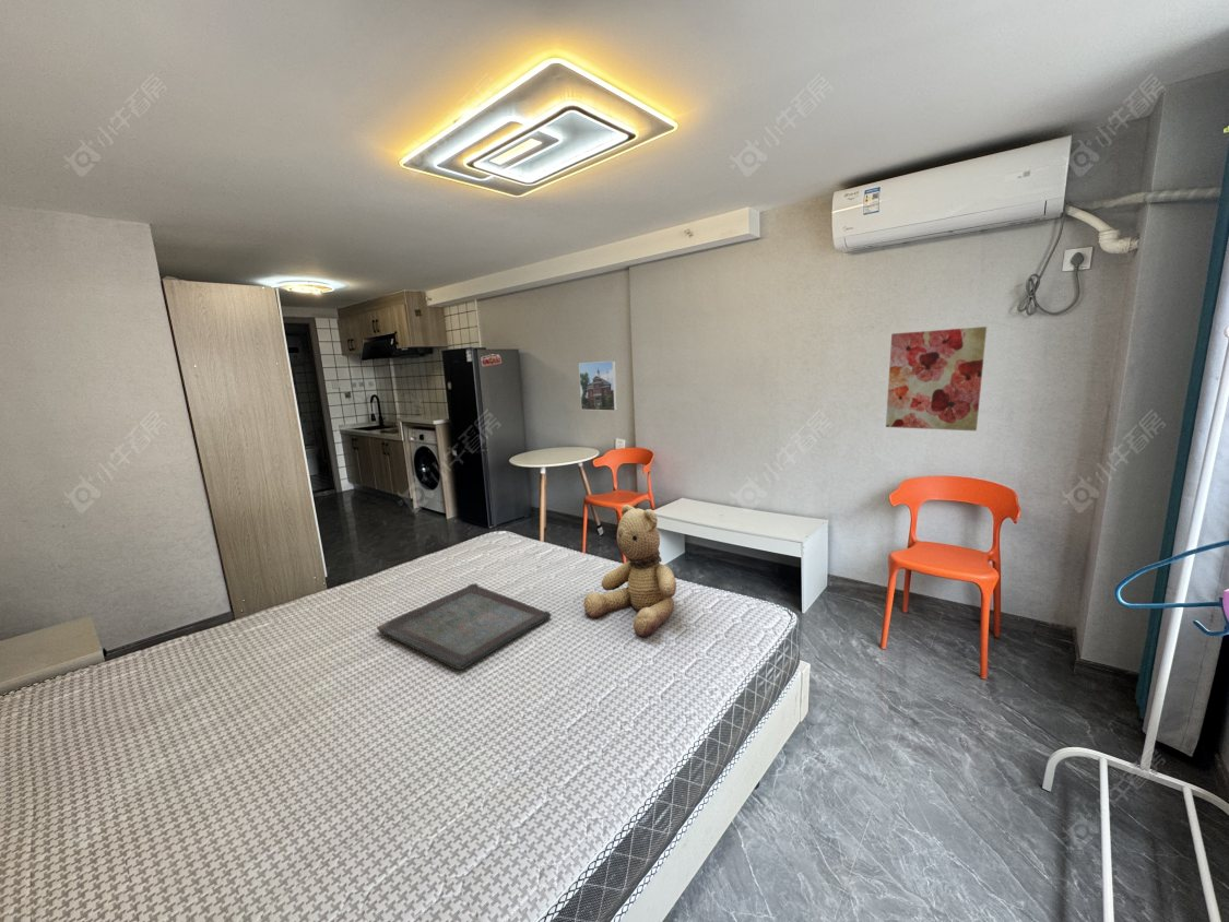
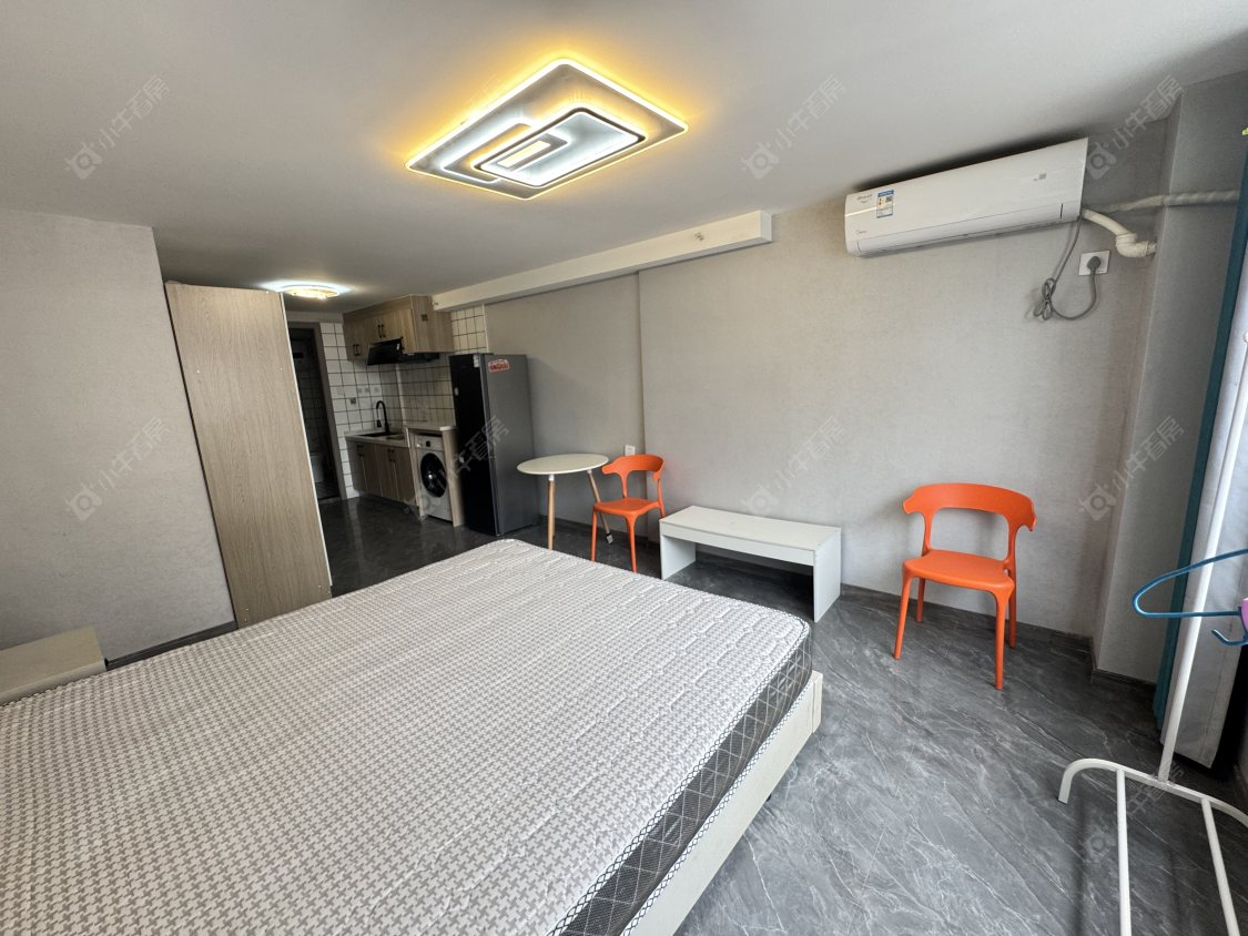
- teddy bear [582,504,677,638]
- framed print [578,359,618,412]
- serving tray [376,582,552,671]
- wall art [885,326,988,432]
